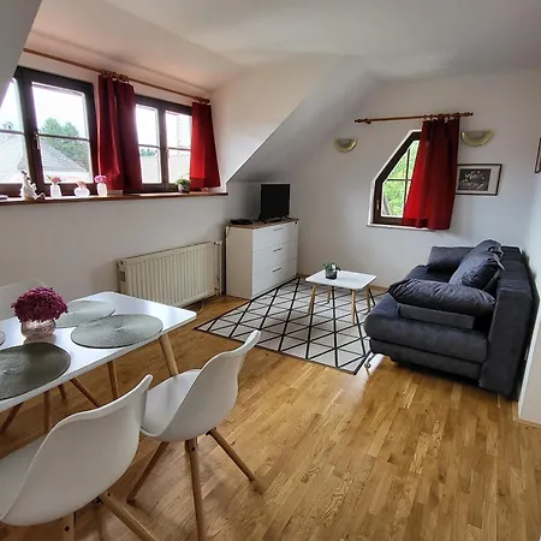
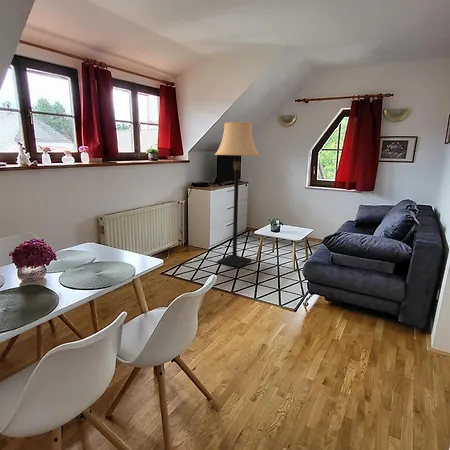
+ lamp [214,121,261,269]
